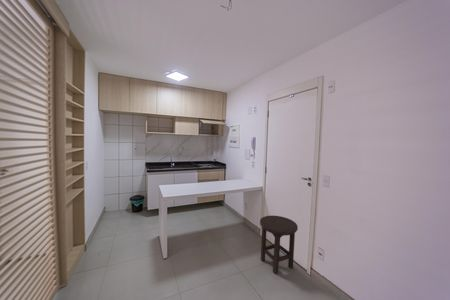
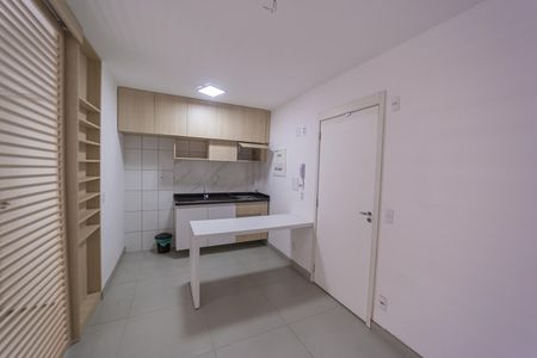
- stool [259,215,299,275]
